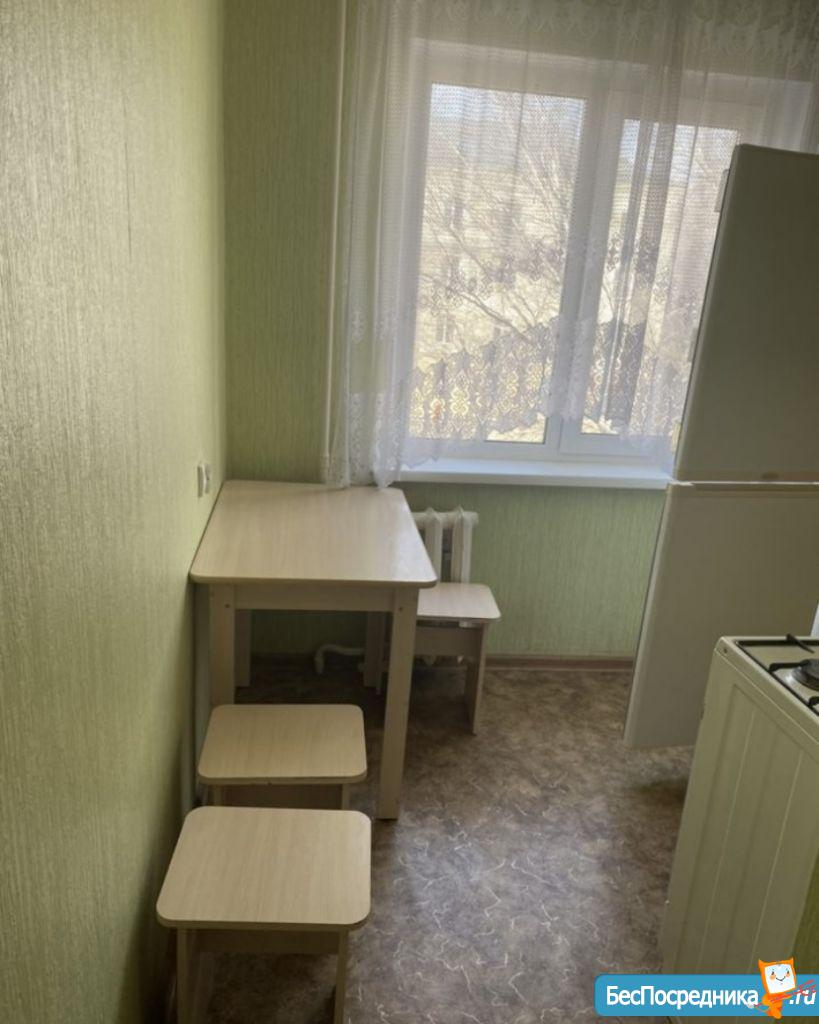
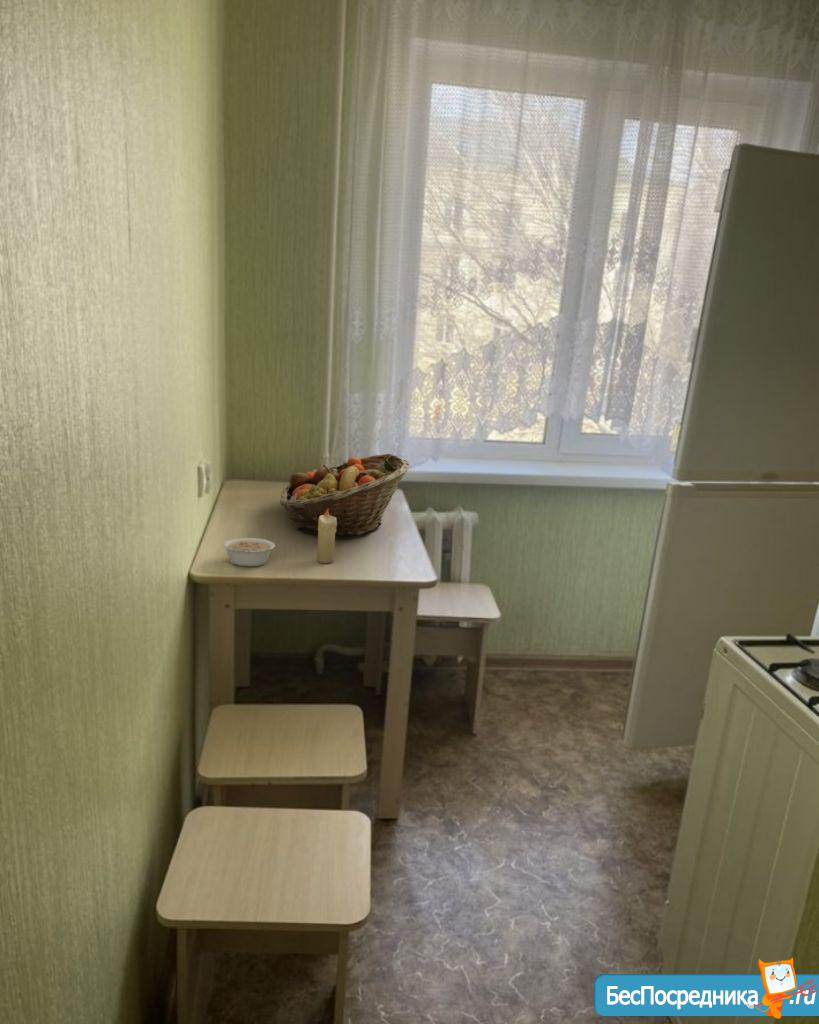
+ legume [221,537,278,567]
+ candle [316,509,337,564]
+ fruit basket [279,453,412,539]
